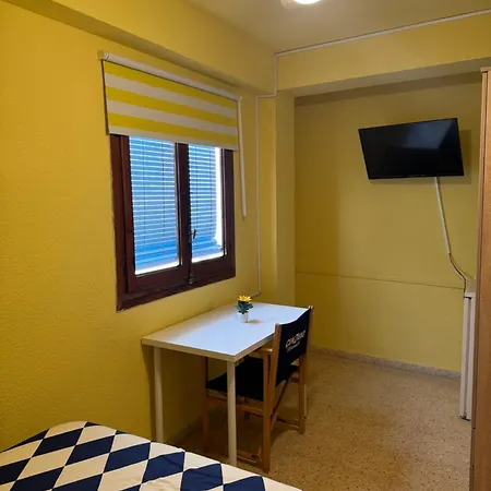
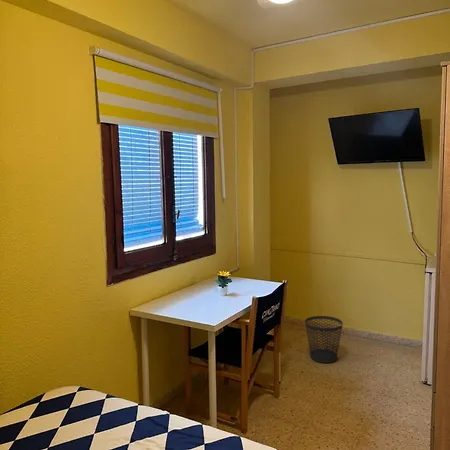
+ wastebasket [304,315,344,364]
